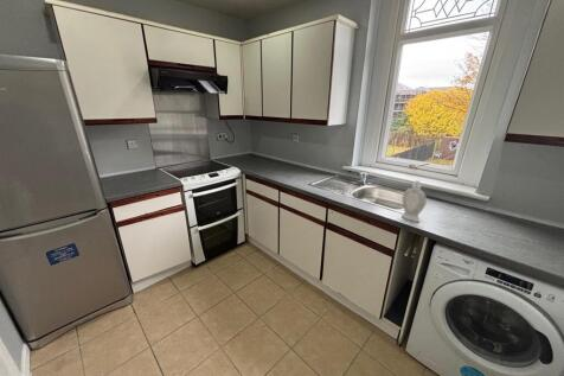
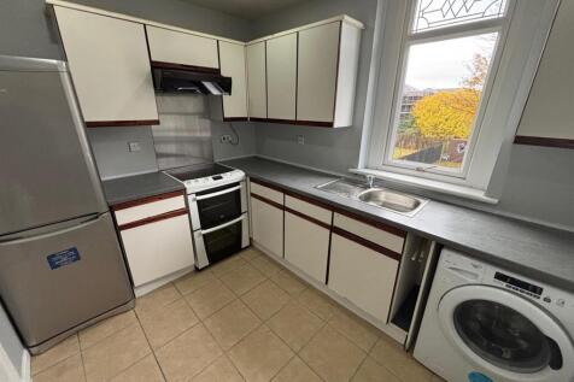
- soap bottle [400,179,428,223]
